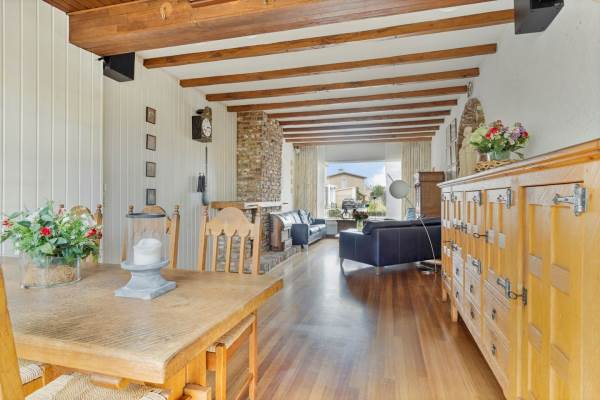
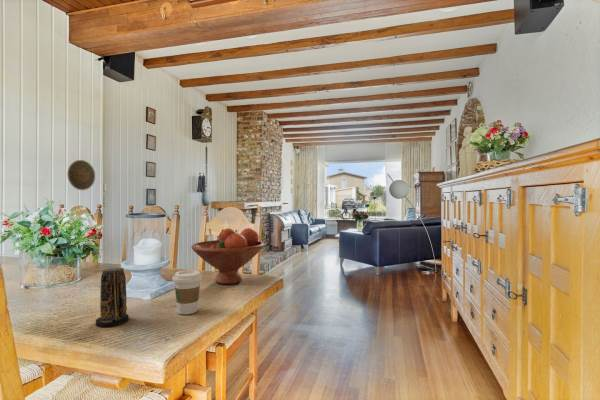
+ decorative plate [66,159,96,191]
+ candle [95,267,130,328]
+ fruit bowl [190,227,265,285]
+ coffee cup [171,269,203,315]
